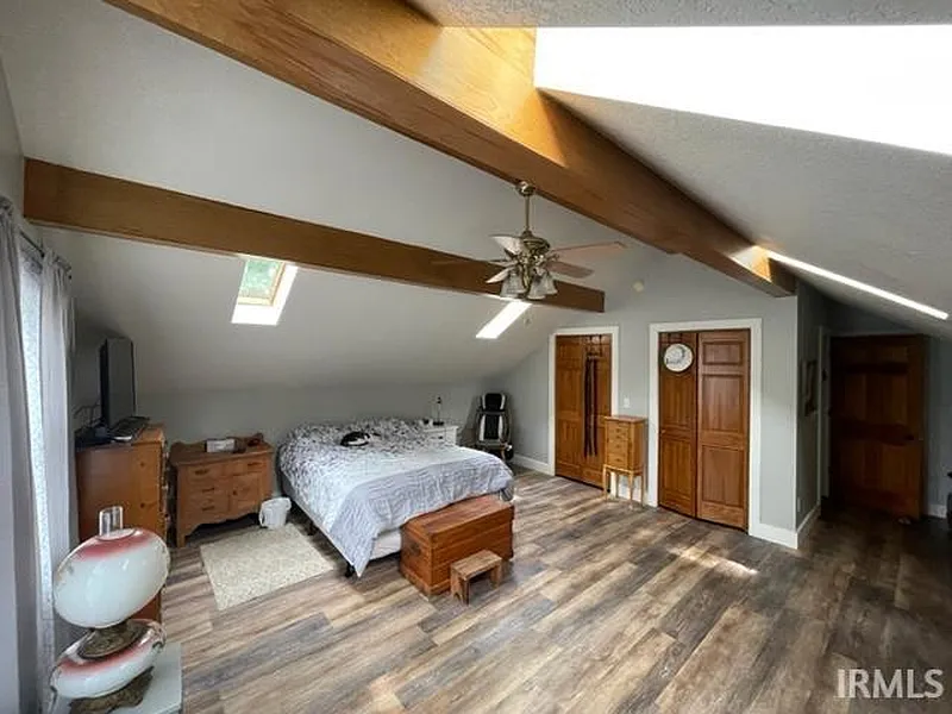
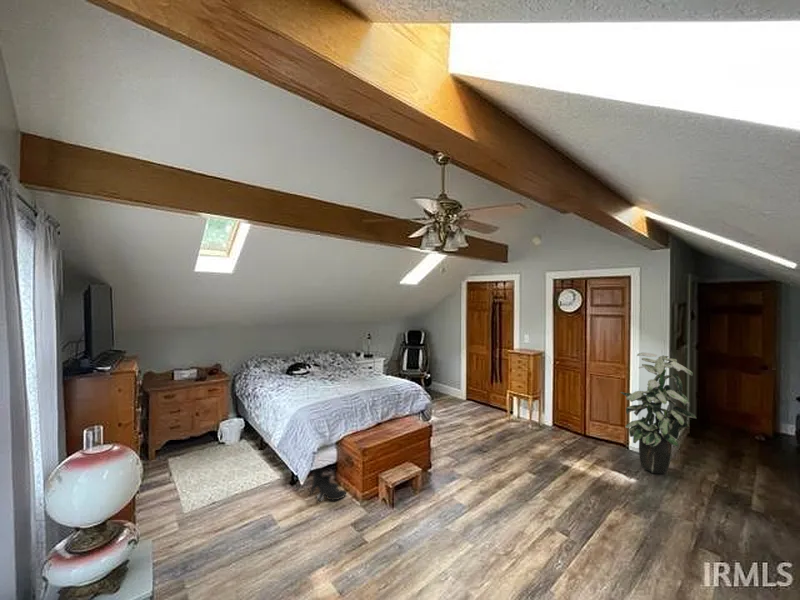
+ boots [309,468,348,504]
+ indoor plant [619,352,698,475]
